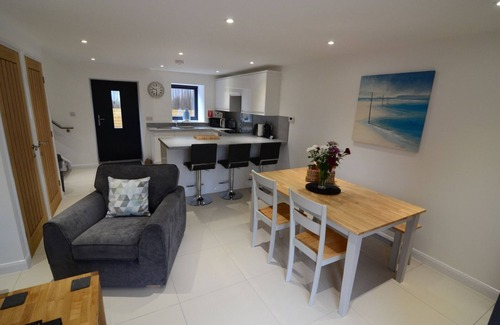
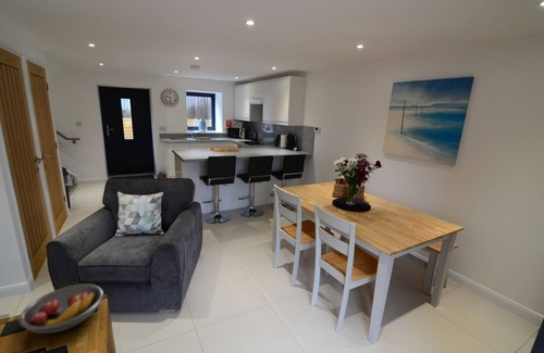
+ fruit bowl [17,282,104,335]
